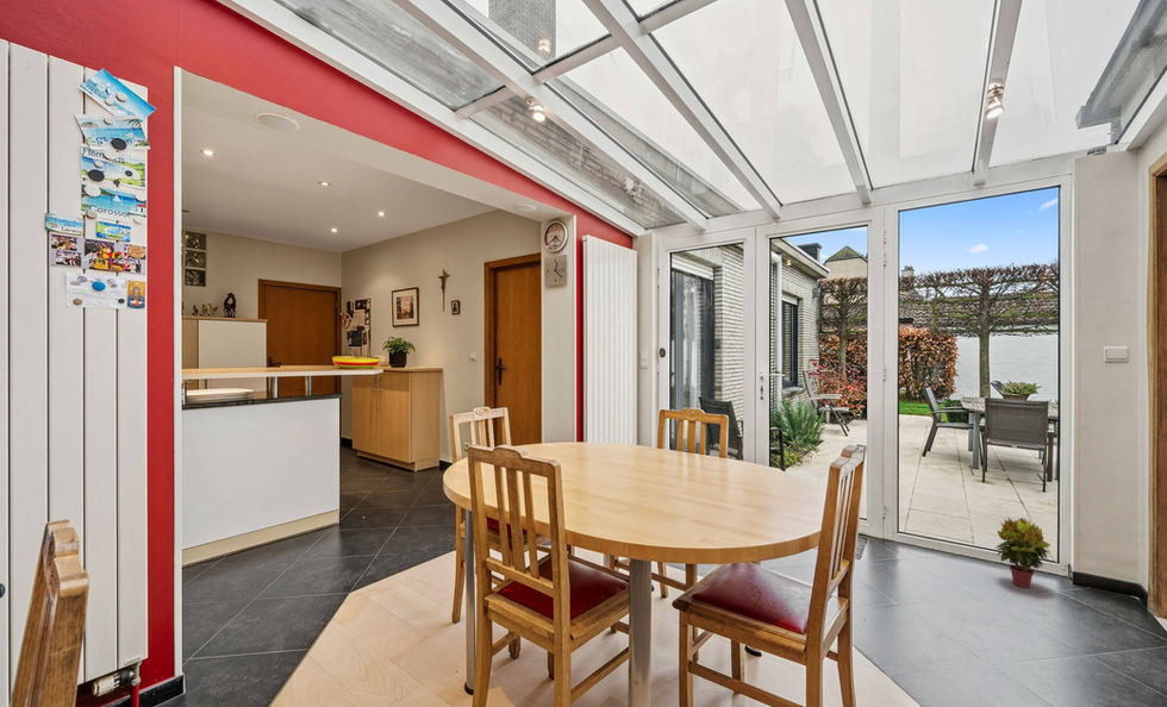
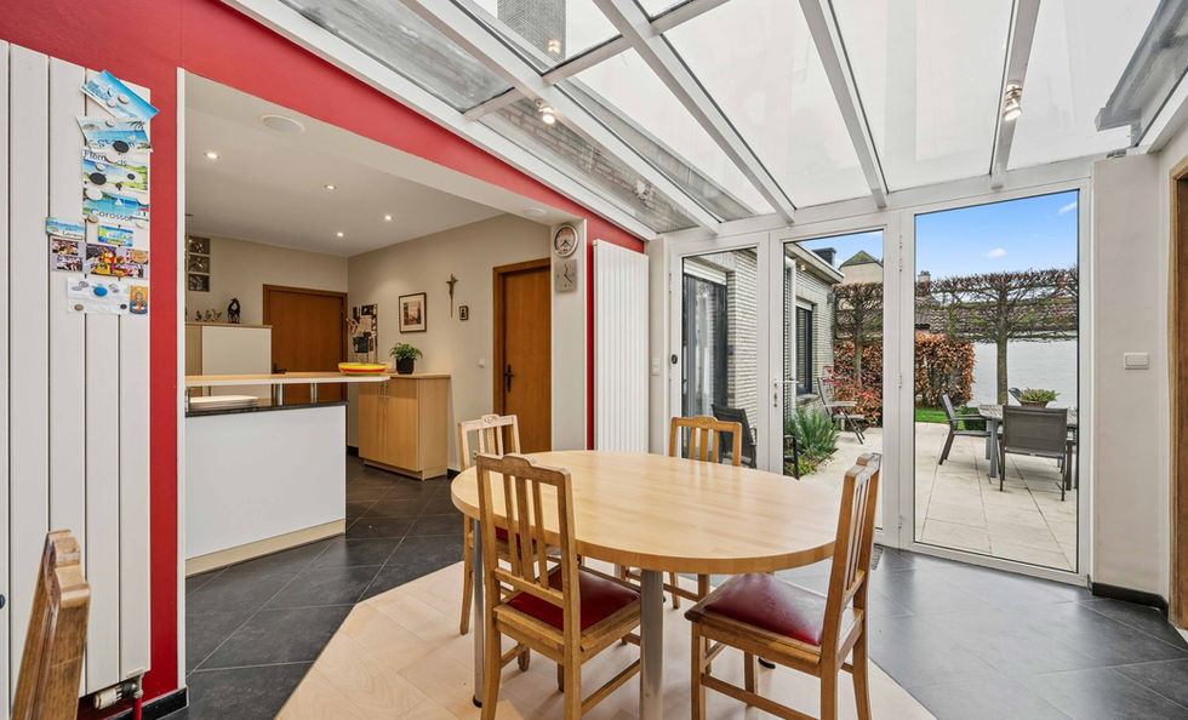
- potted plant [996,517,1054,589]
